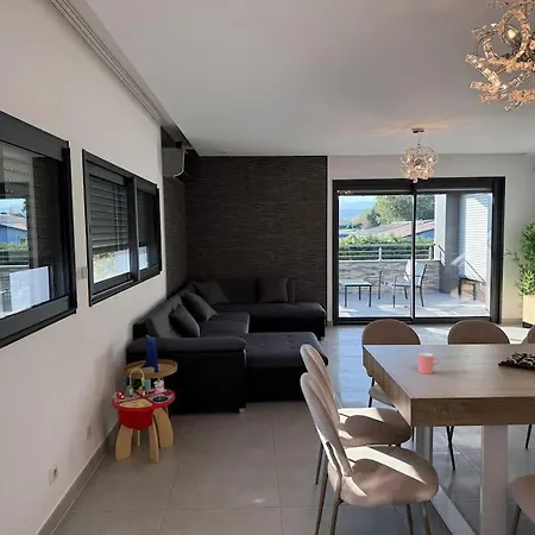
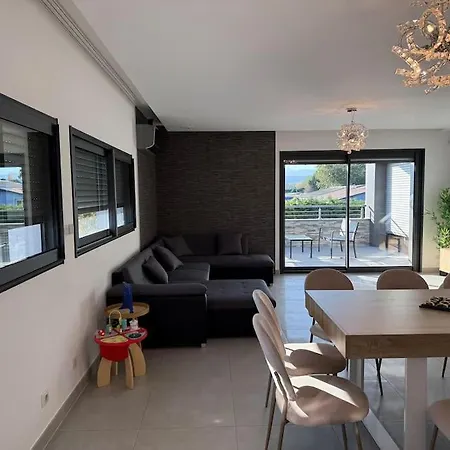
- cup [417,352,441,376]
